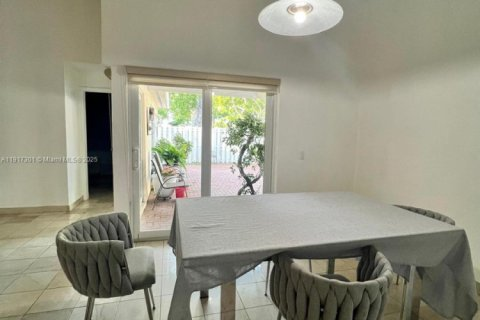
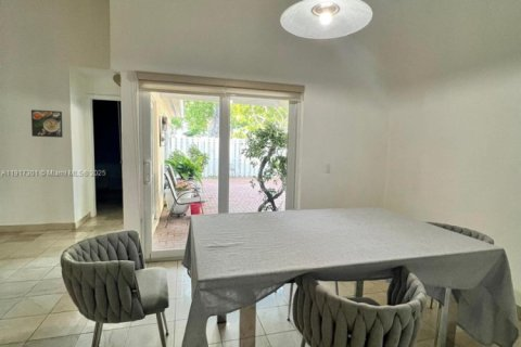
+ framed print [30,108,64,139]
